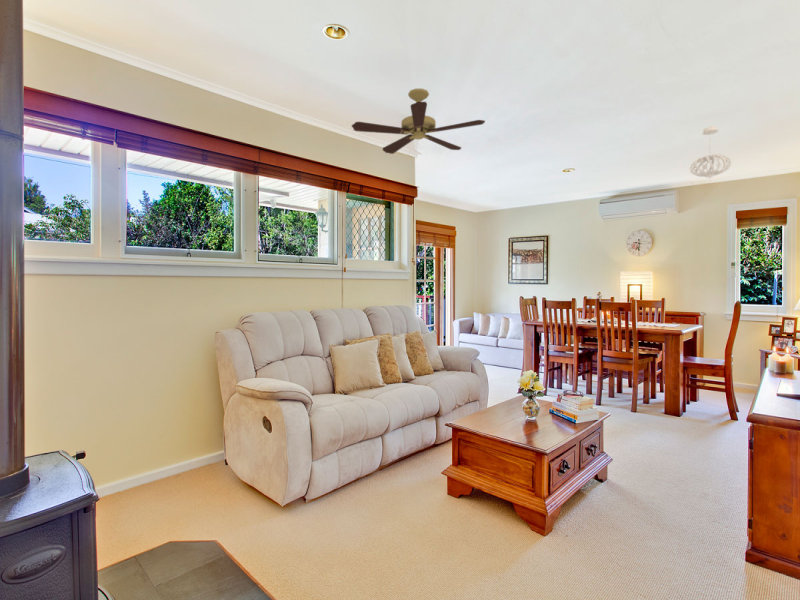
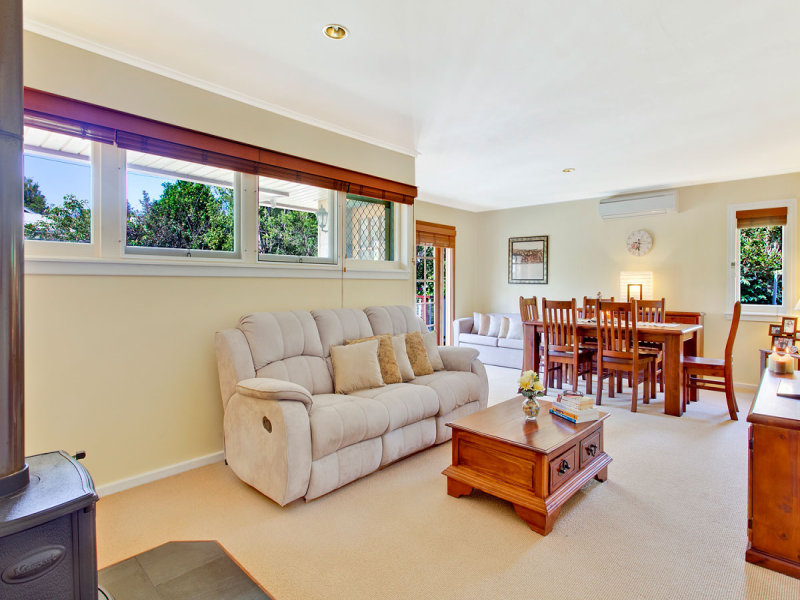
- pendant light [689,125,732,179]
- ceiling fan [351,87,486,155]
